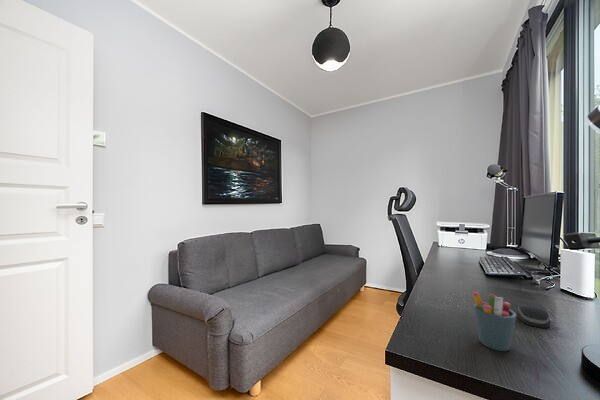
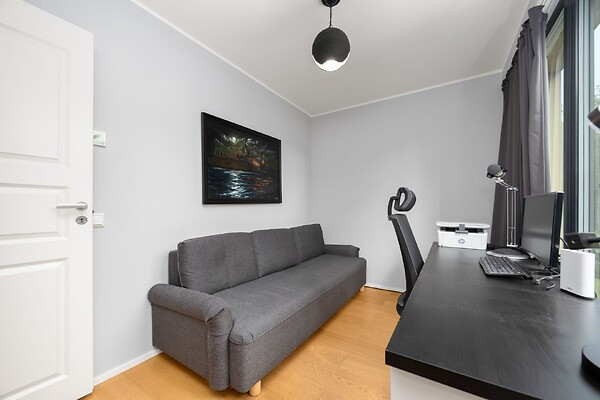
- computer mouse [516,304,551,329]
- pen holder [471,291,517,352]
